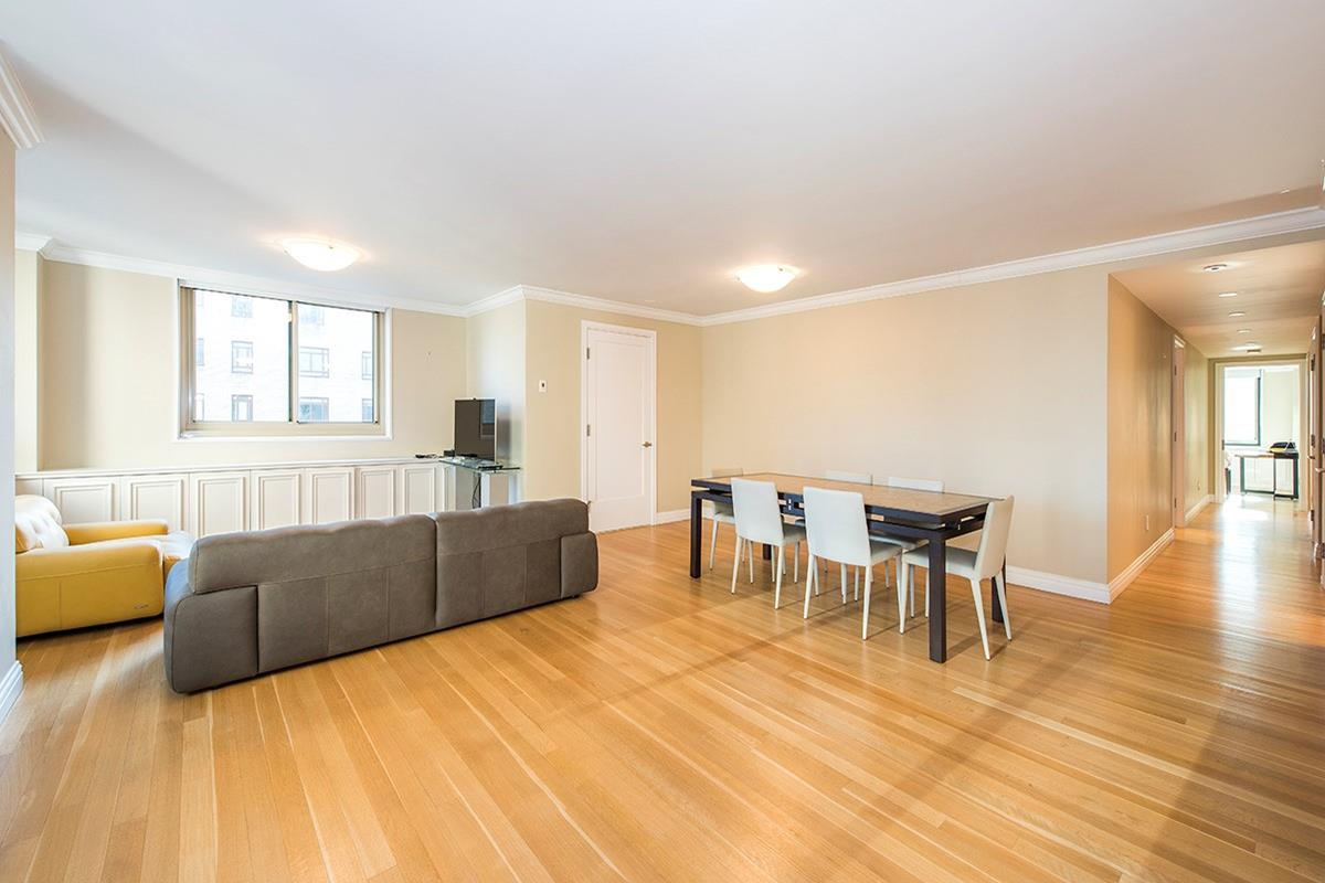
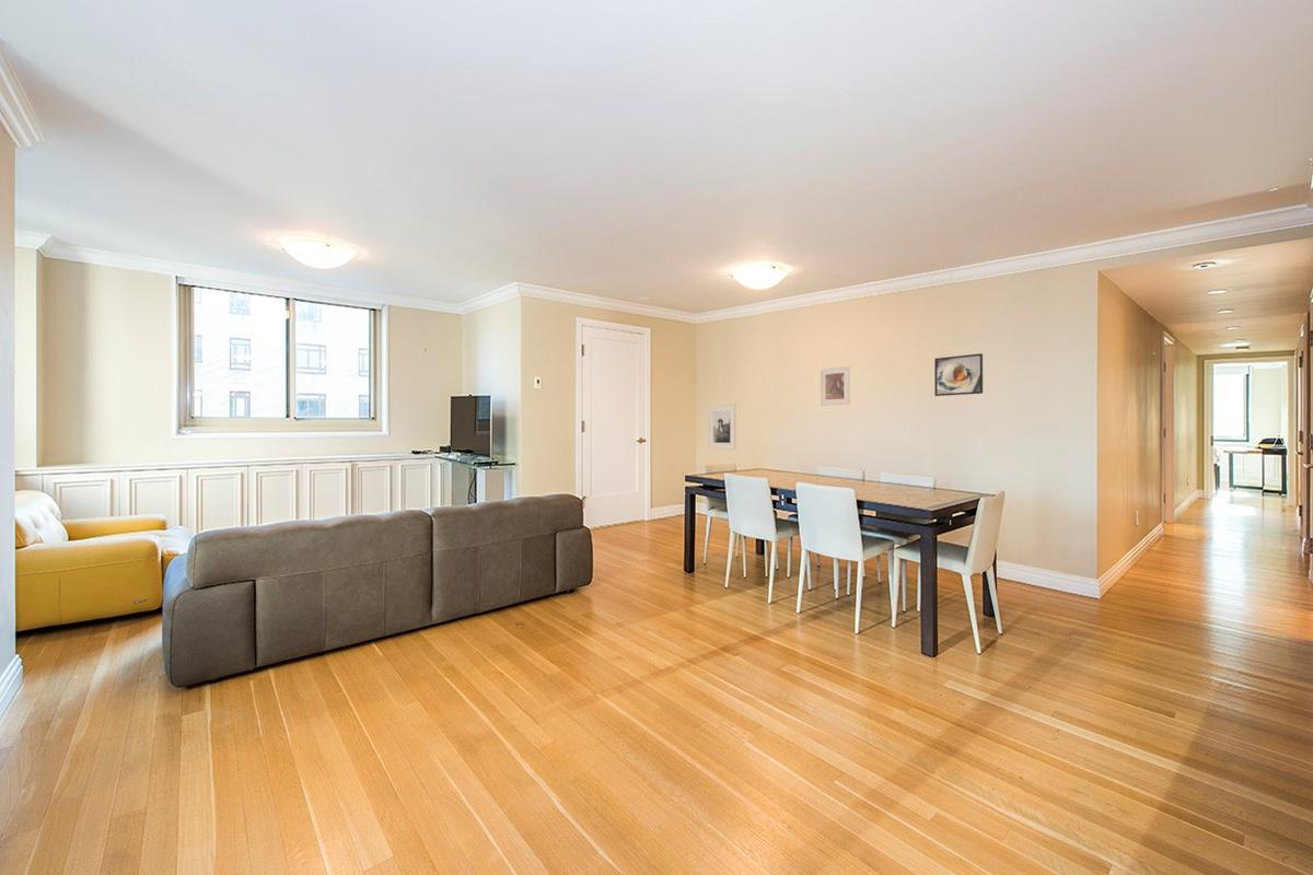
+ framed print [933,352,984,397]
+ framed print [820,365,851,407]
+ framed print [707,402,737,451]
